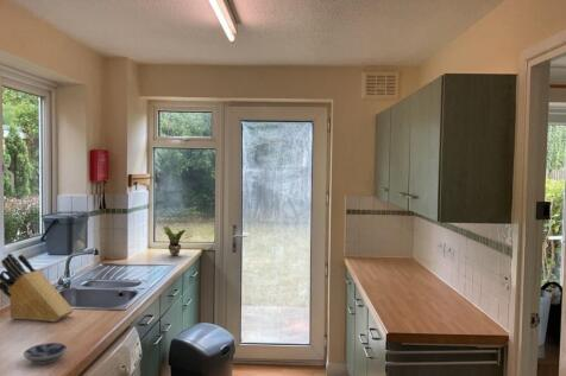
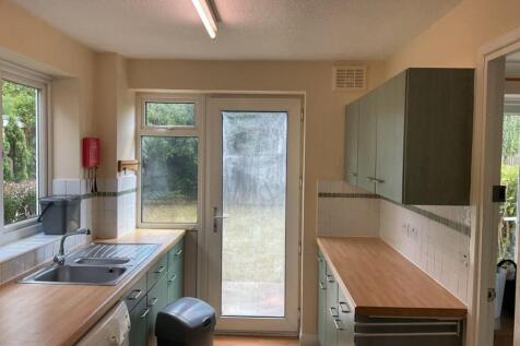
- bowl [23,342,68,365]
- knife block [0,253,75,323]
- potted plant [162,225,193,257]
